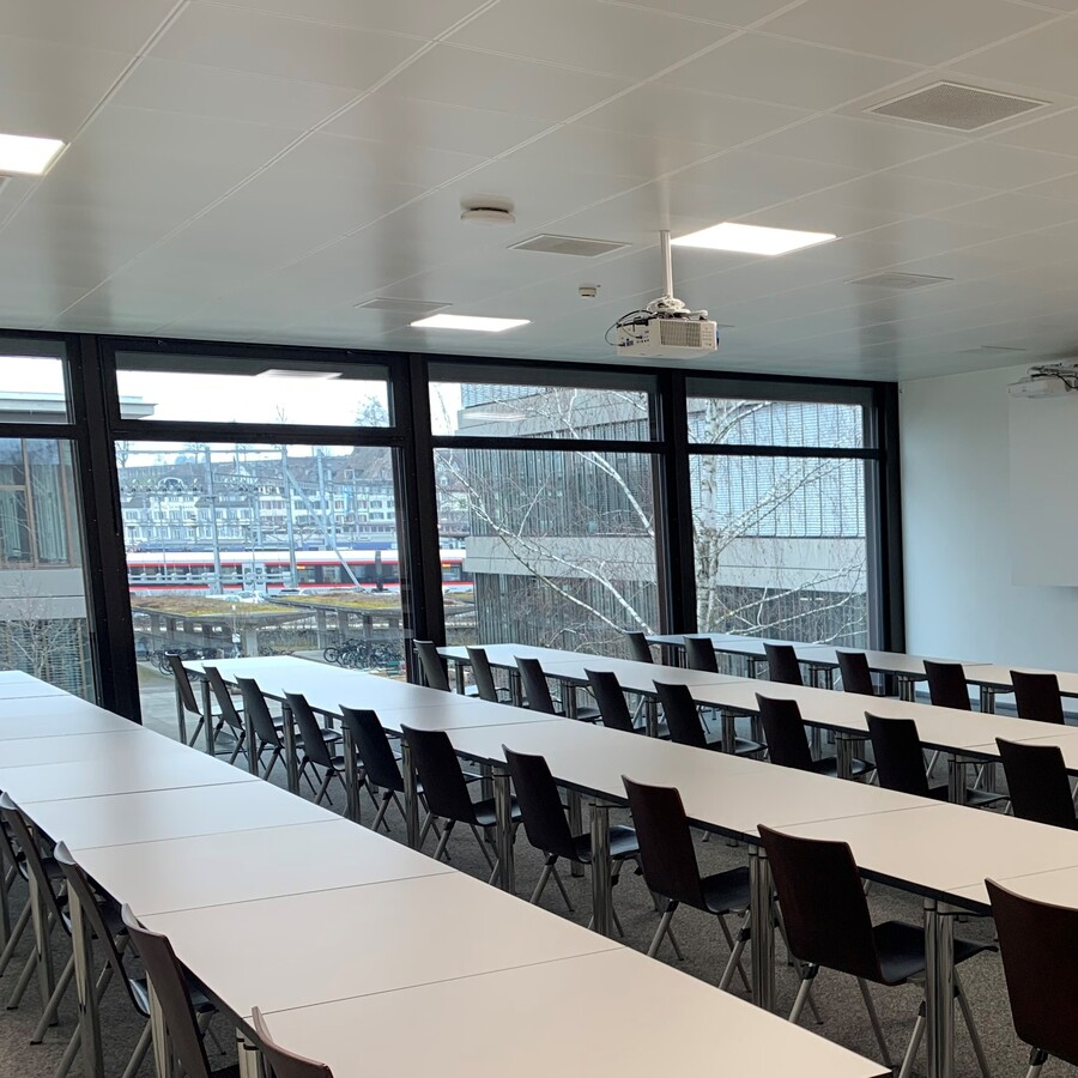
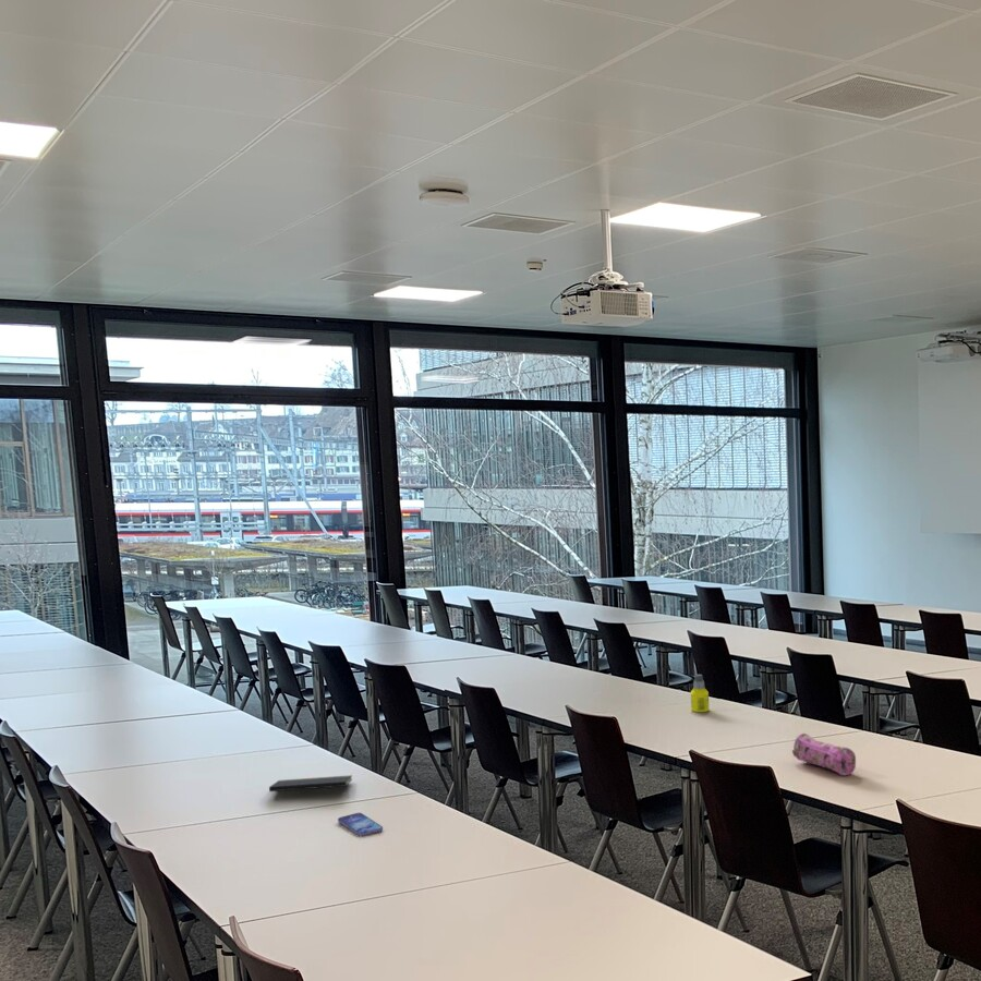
+ smartphone [337,812,384,837]
+ notepad [268,774,353,798]
+ bottle [690,674,711,713]
+ pencil case [791,732,857,776]
